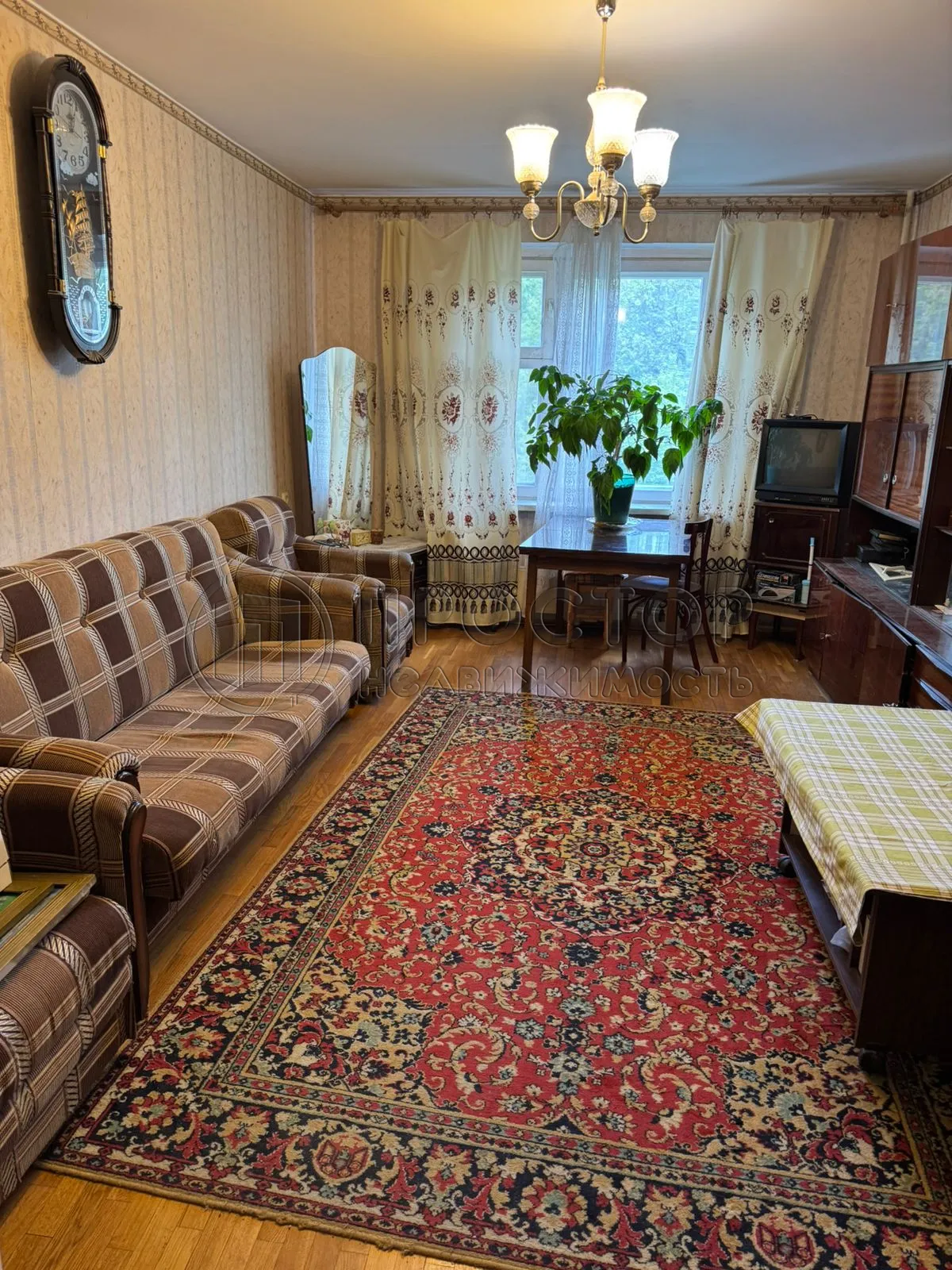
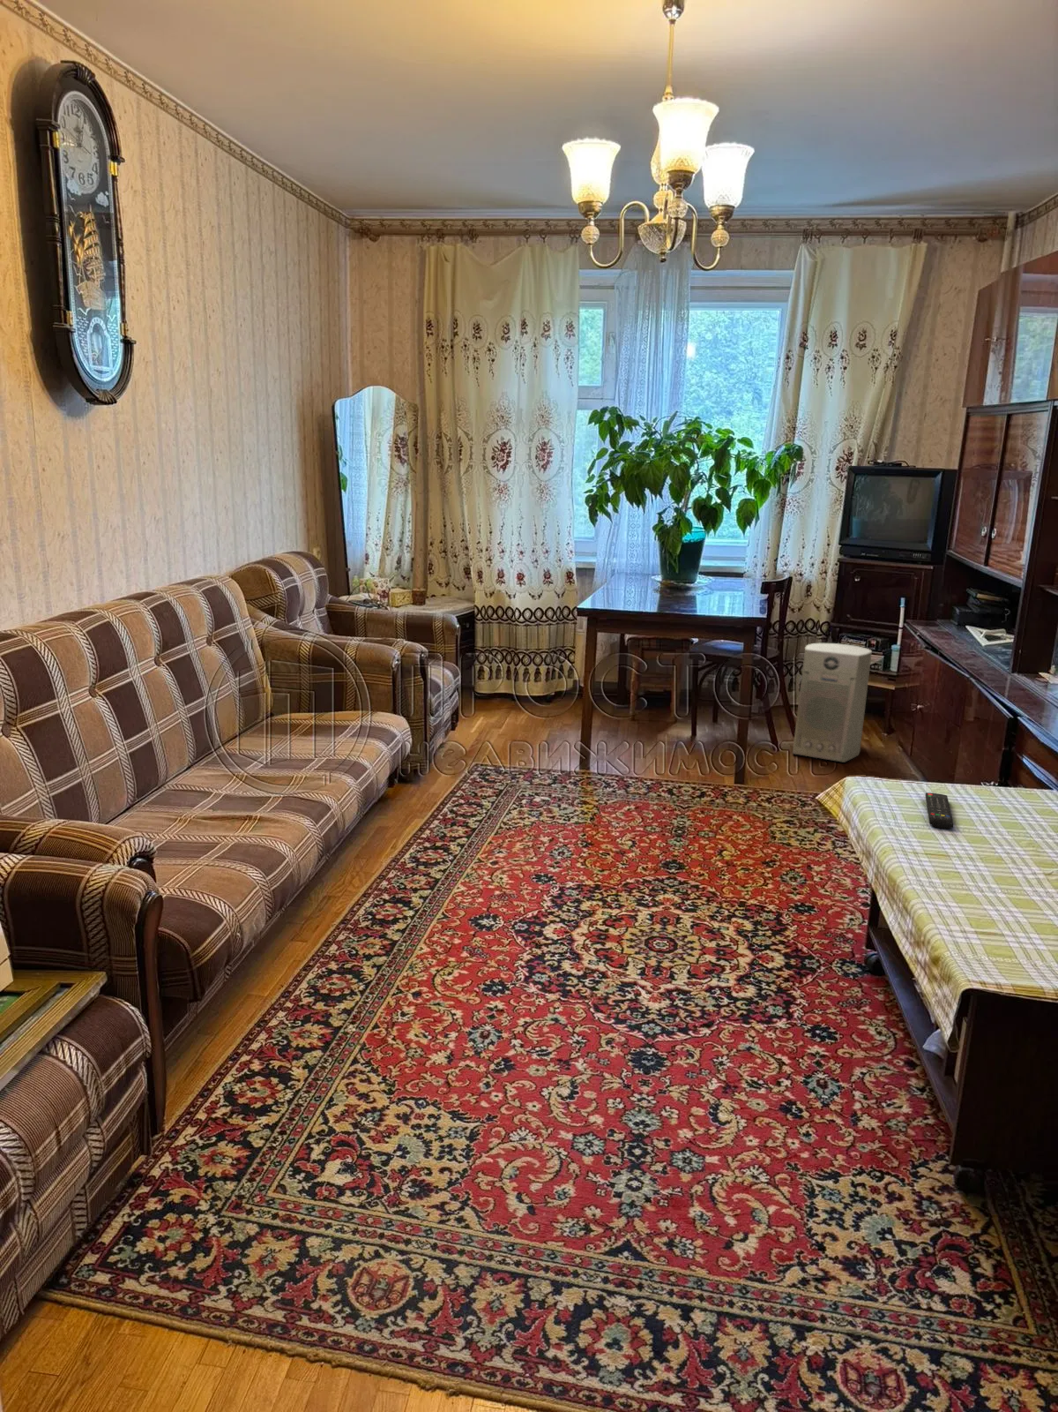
+ remote control [925,792,954,829]
+ fan [791,643,872,764]
